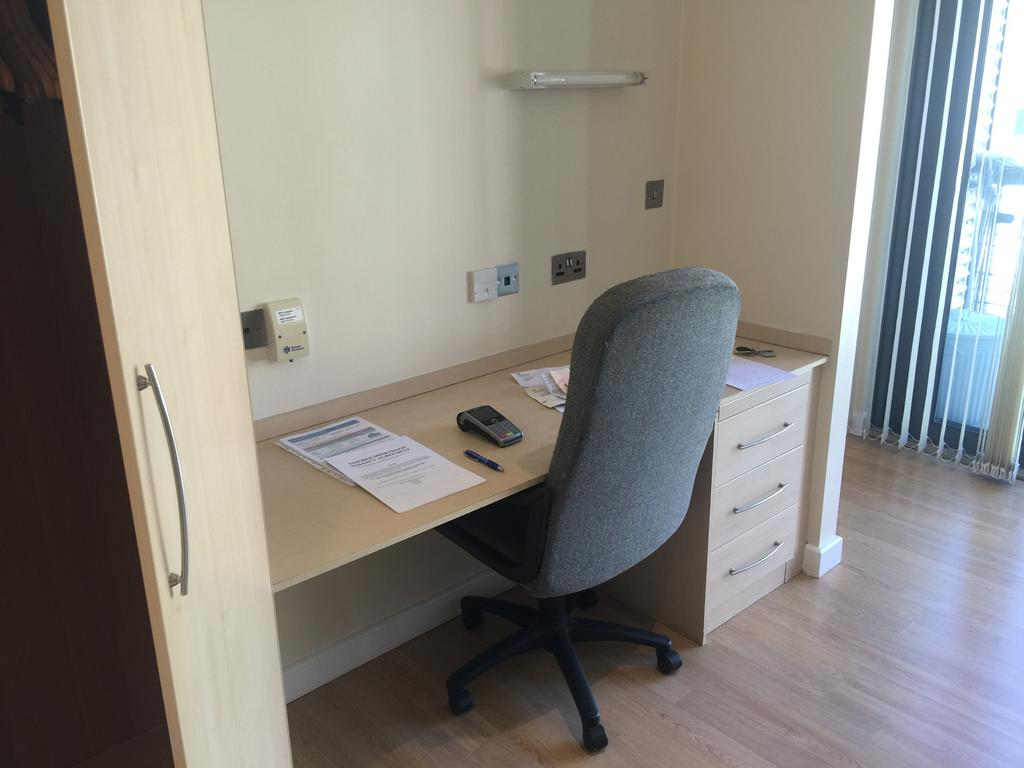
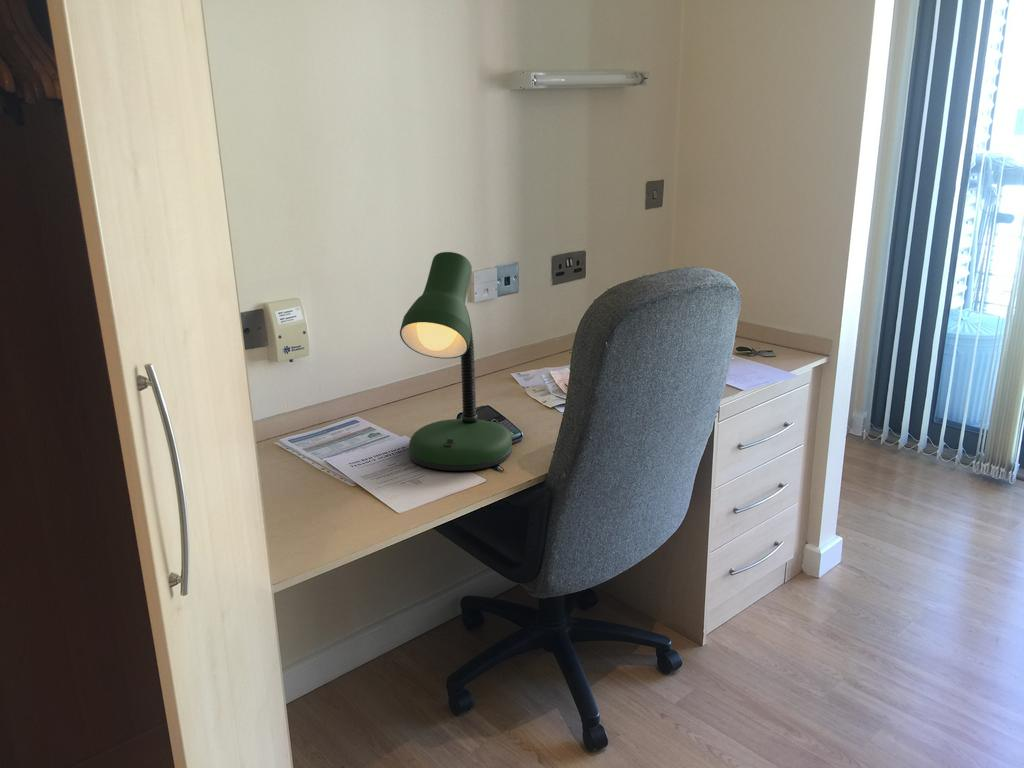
+ desk lamp [399,251,513,472]
